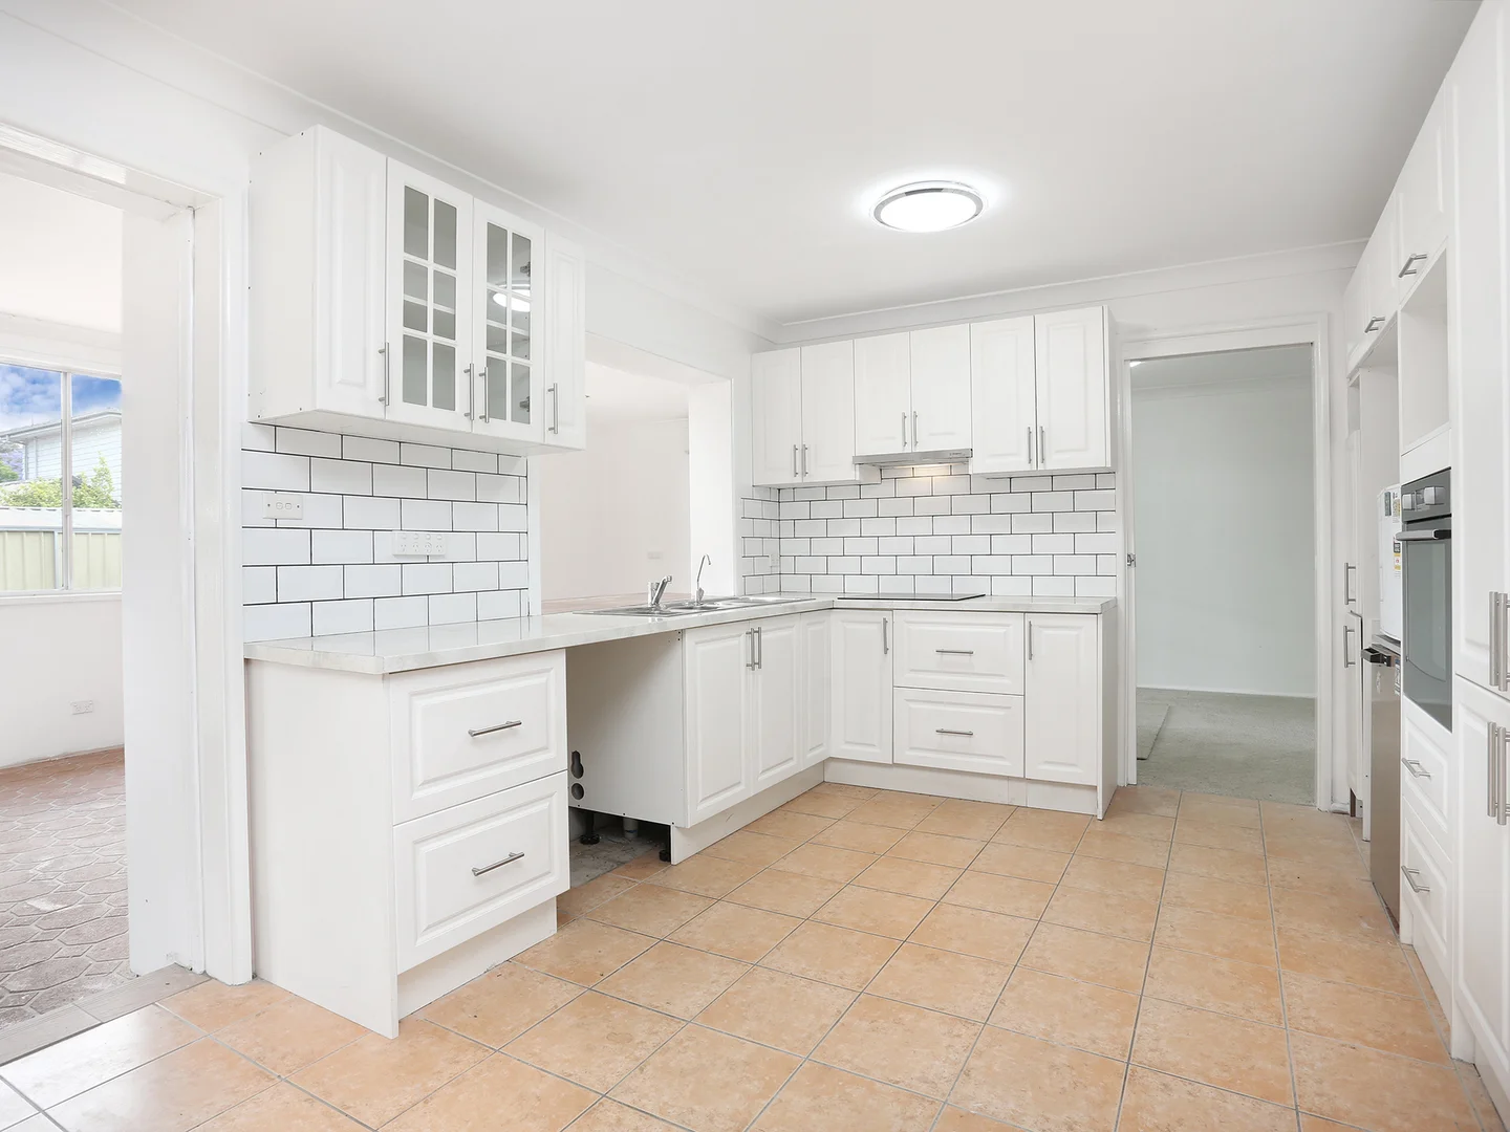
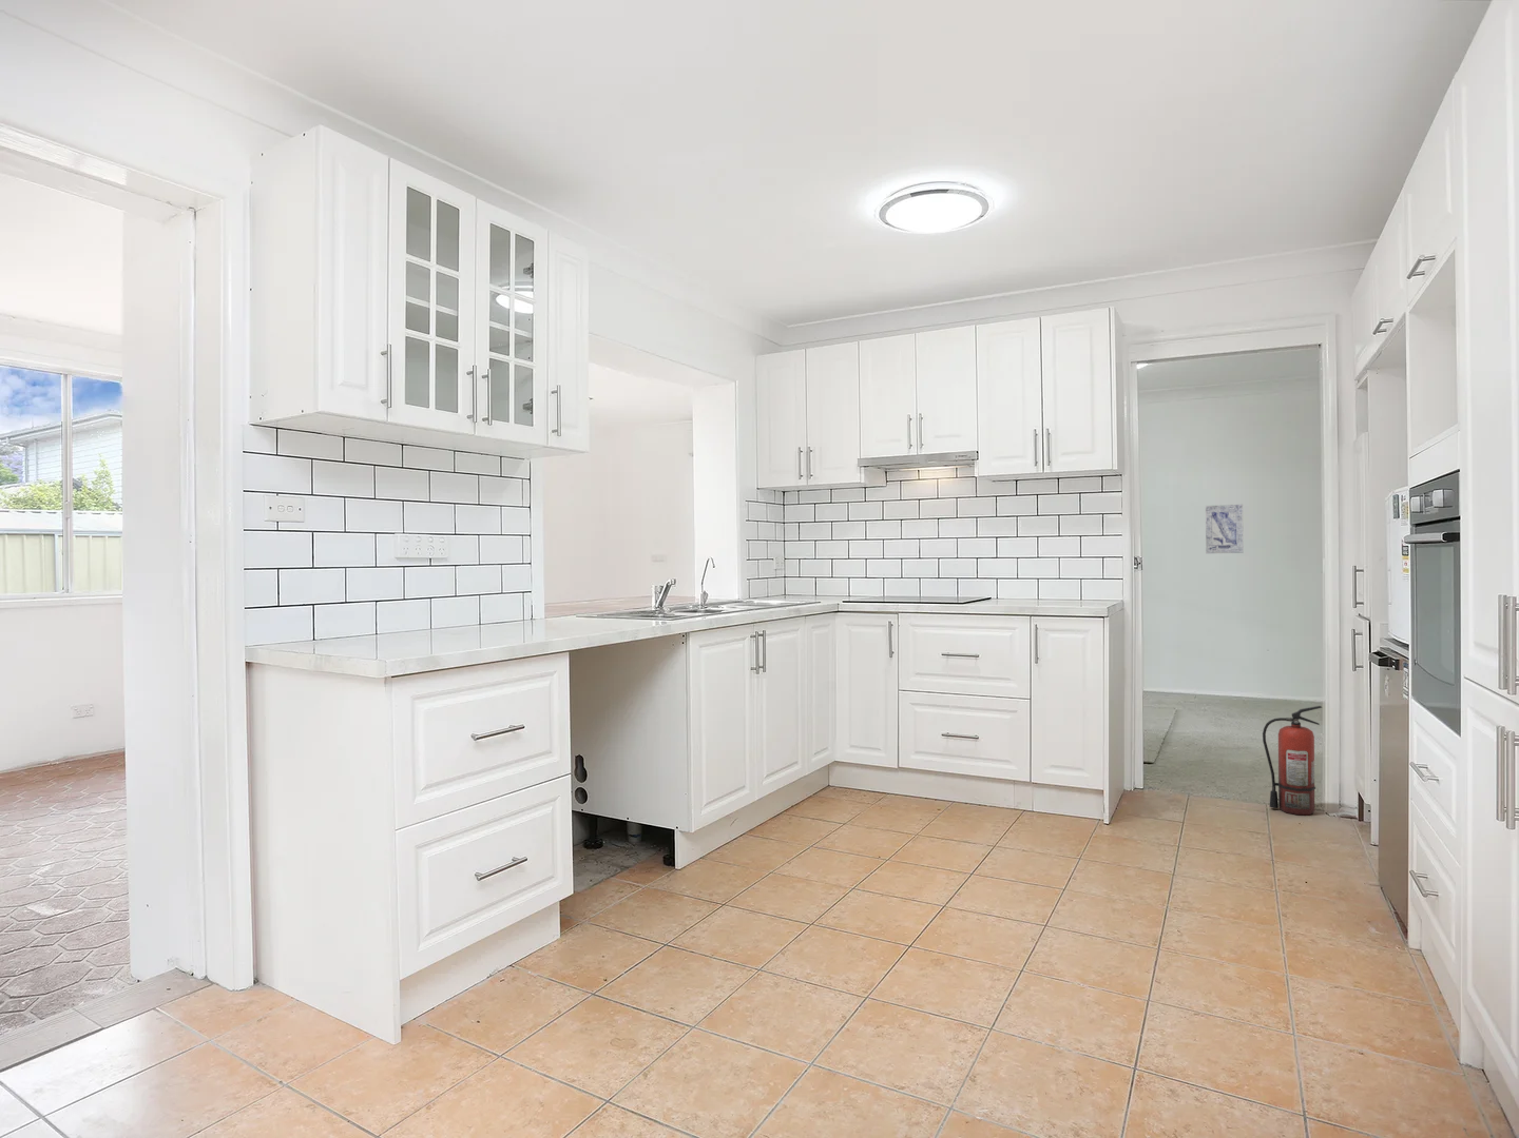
+ wall art [1204,503,1245,555]
+ fire extinguisher [1262,705,1323,815]
